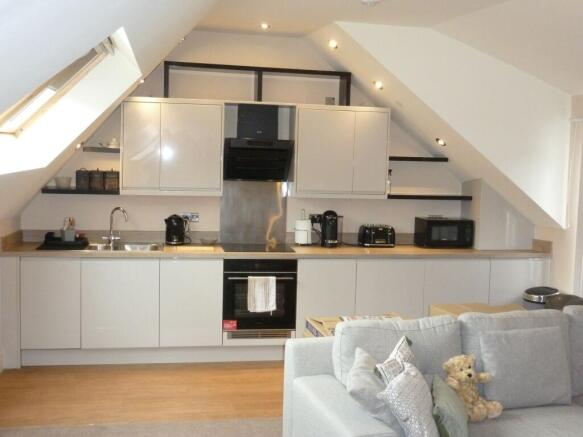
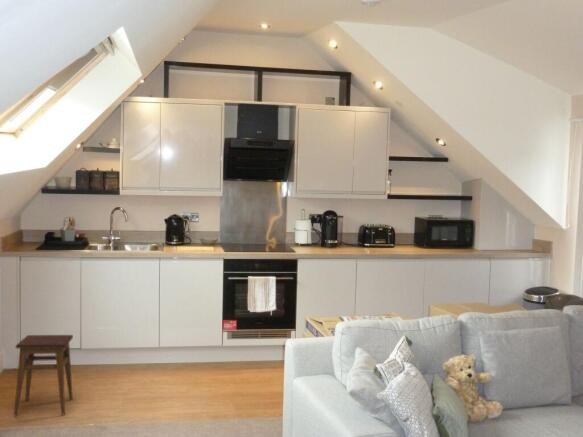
+ stool [13,334,74,417]
